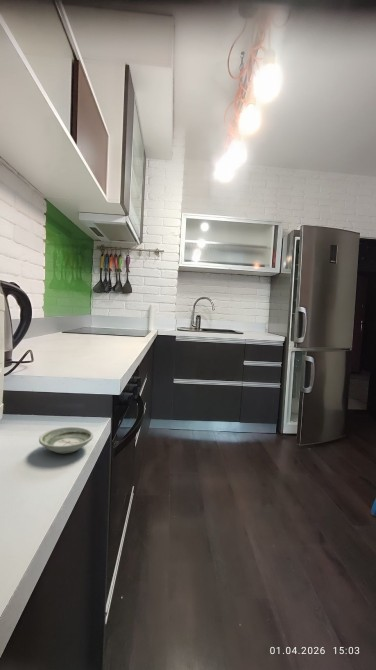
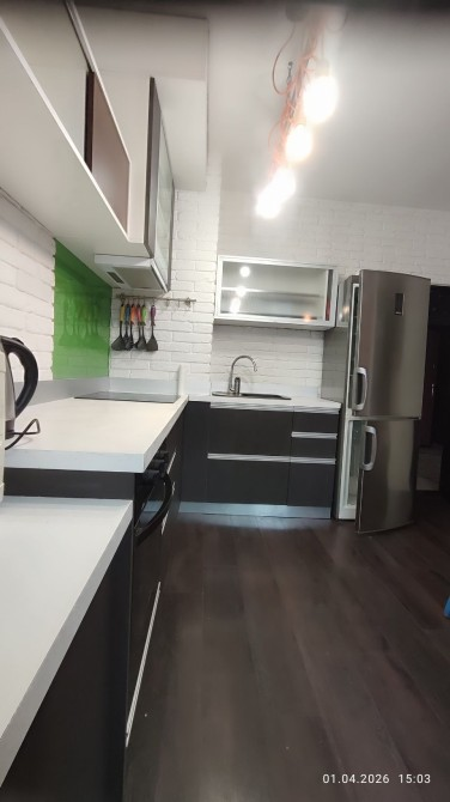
- saucer [38,426,94,454]
